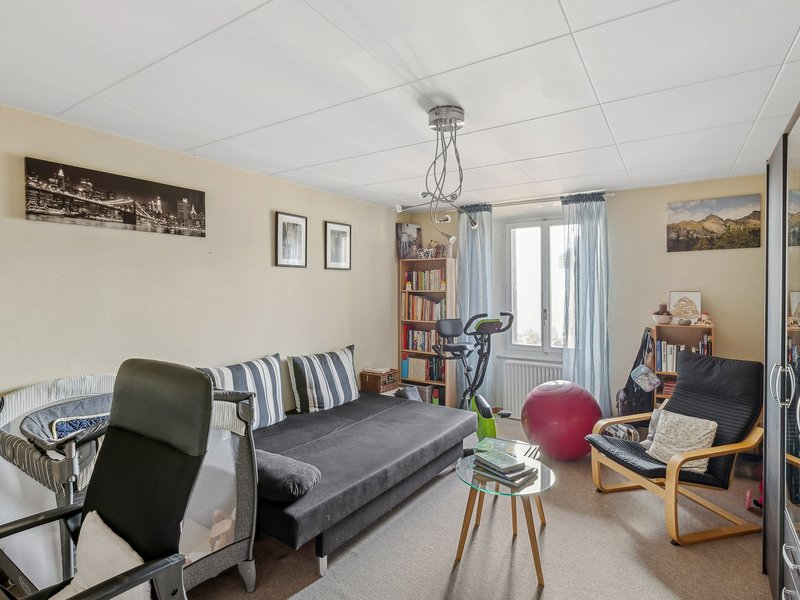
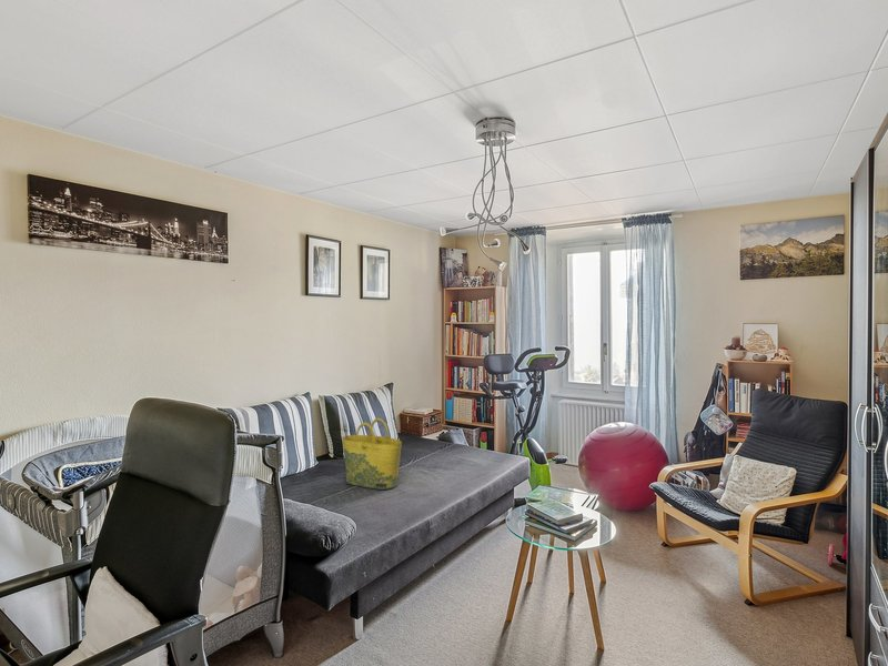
+ tote bag [341,417,403,491]
